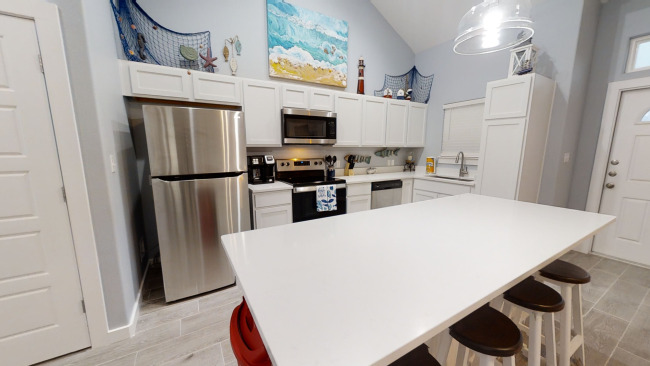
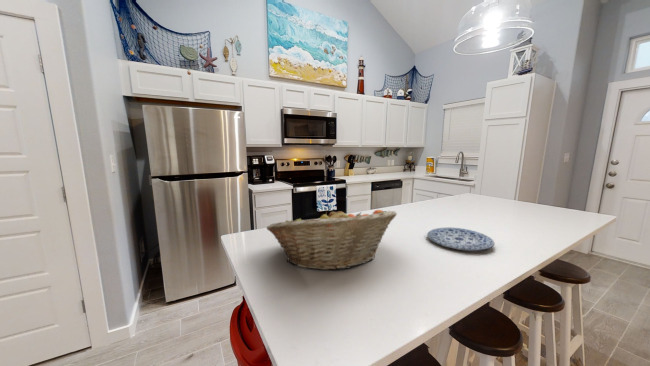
+ fruit basket [266,207,398,271]
+ plate [426,226,495,252]
